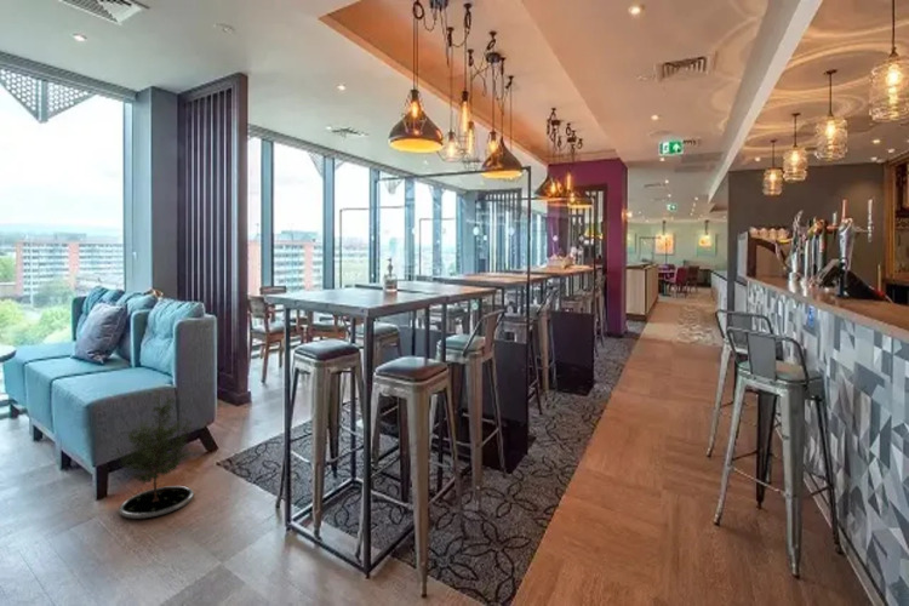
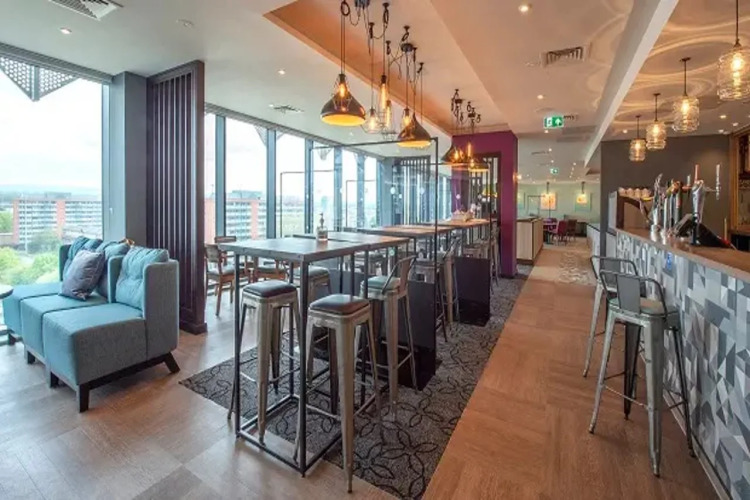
- potted tree [113,388,195,520]
